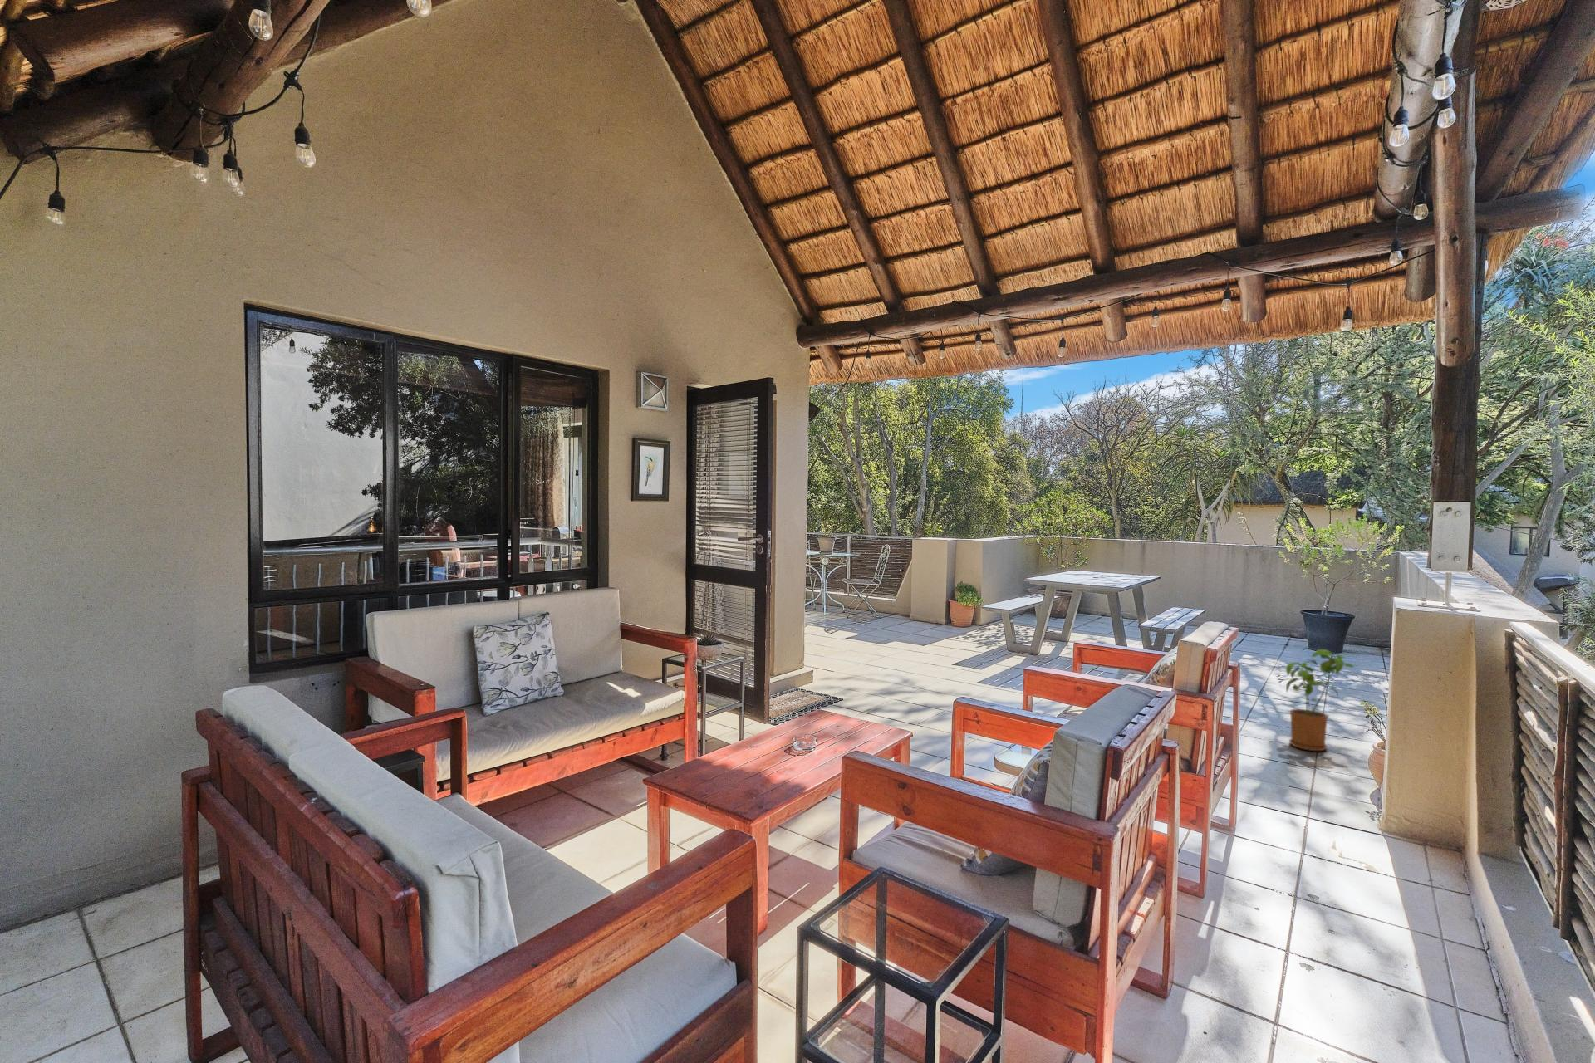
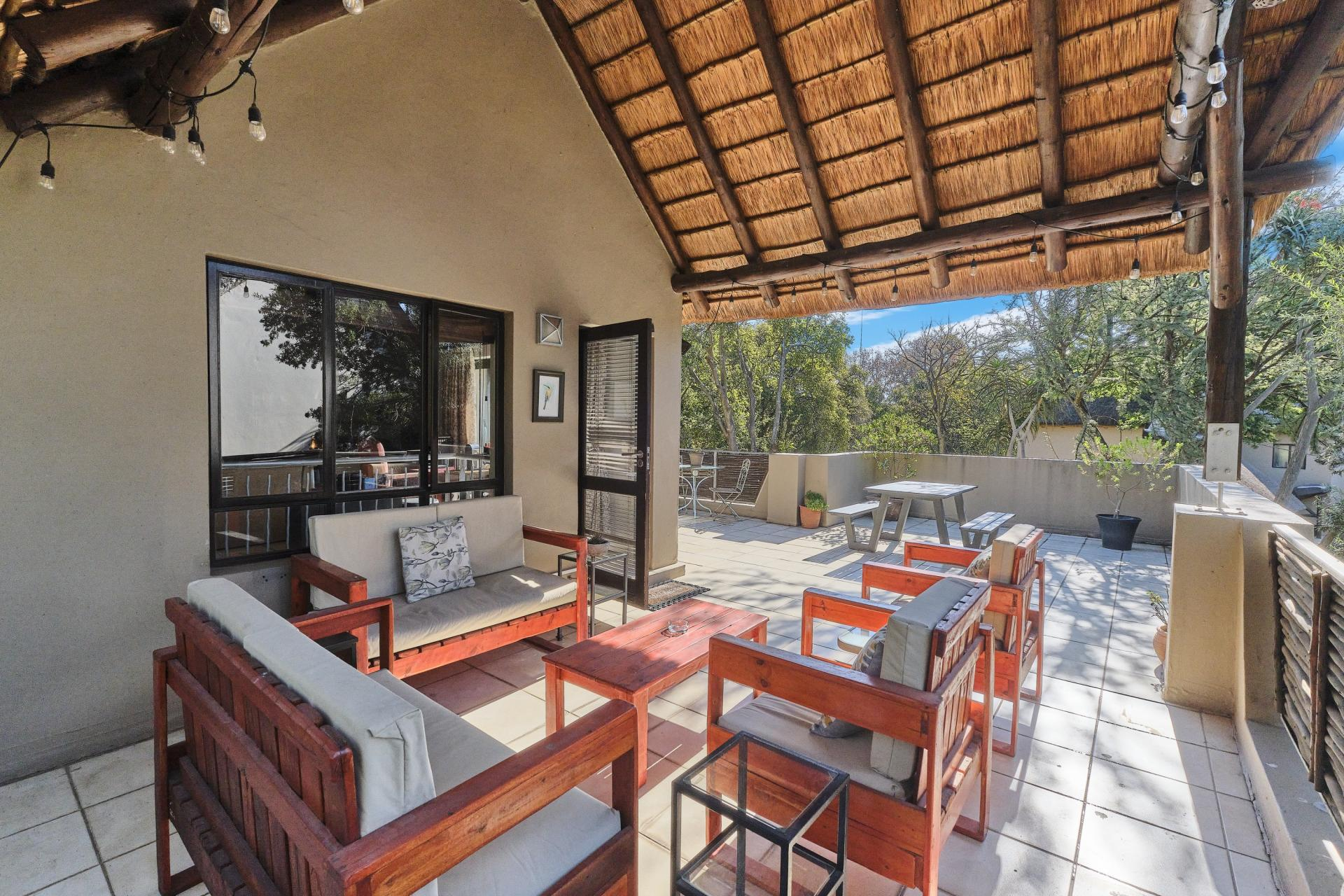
- house plant [1285,649,1359,751]
